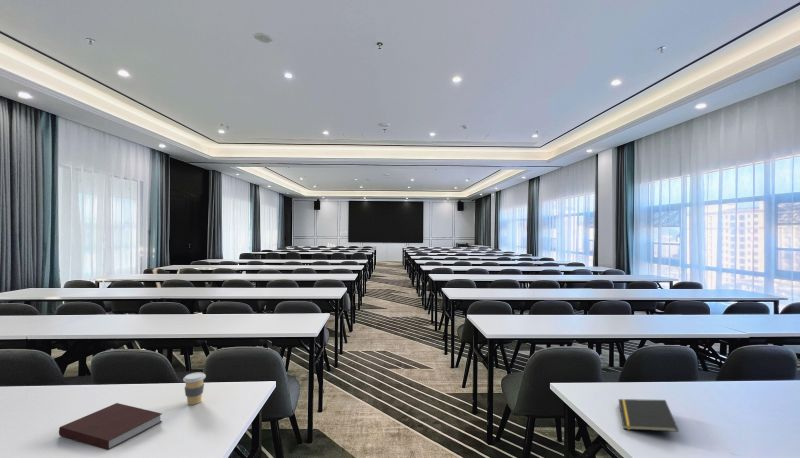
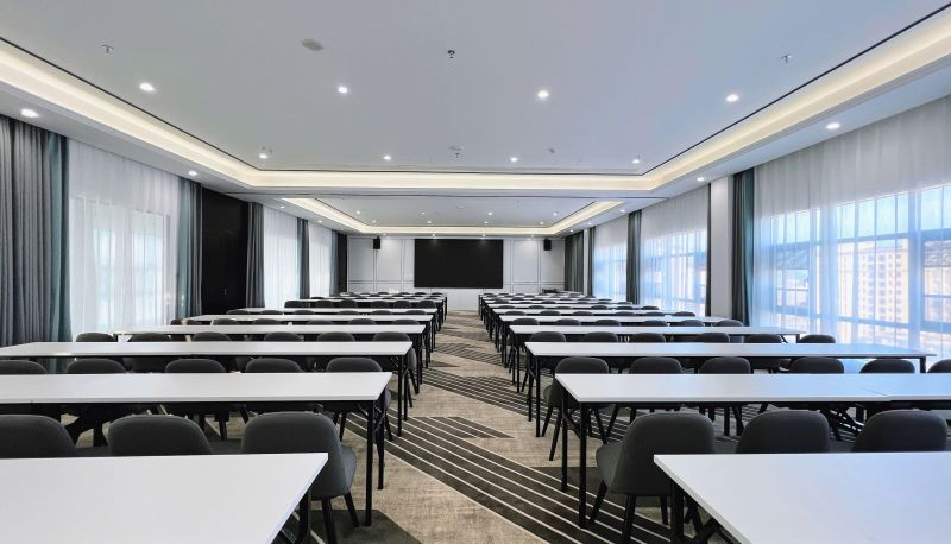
- notepad [617,398,680,433]
- notebook [58,402,163,451]
- coffee cup [182,371,207,406]
